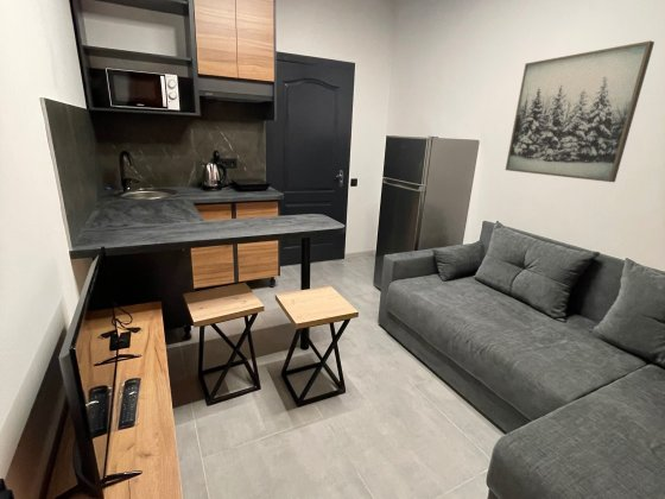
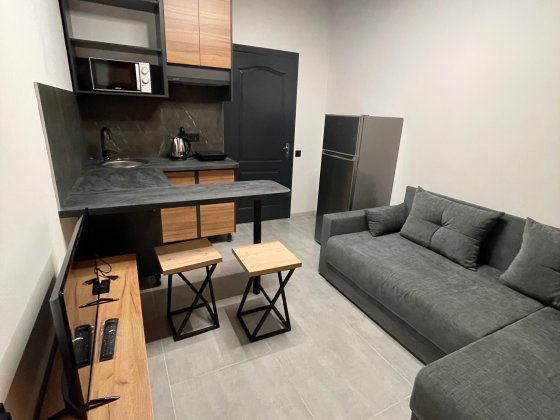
- wall art [505,39,656,183]
